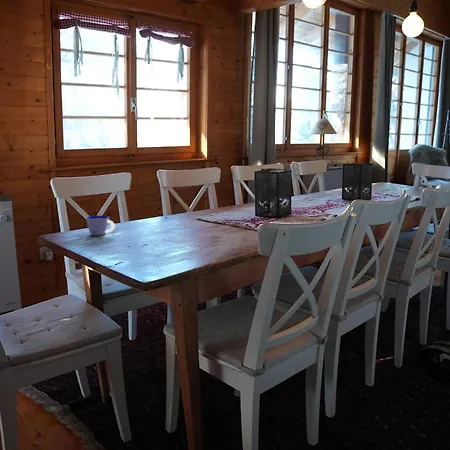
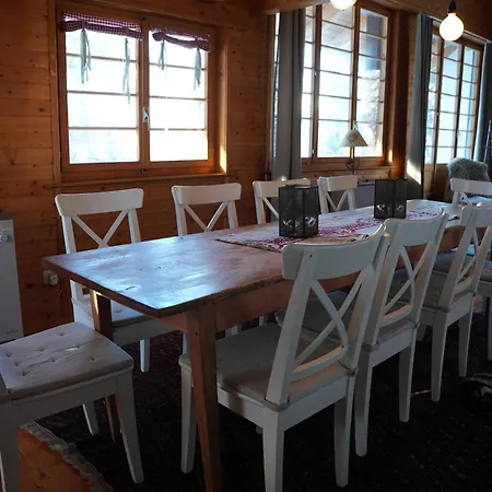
- cup [85,215,116,236]
